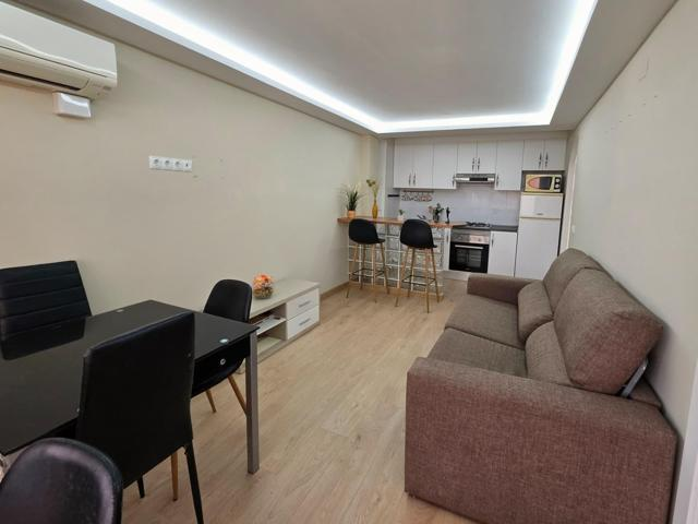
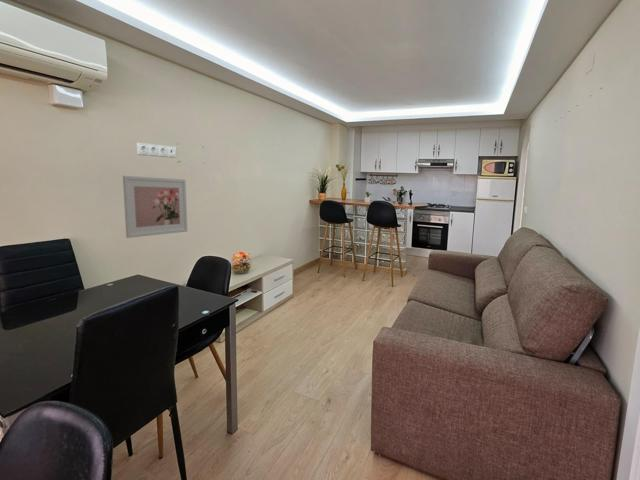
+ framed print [122,175,188,239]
